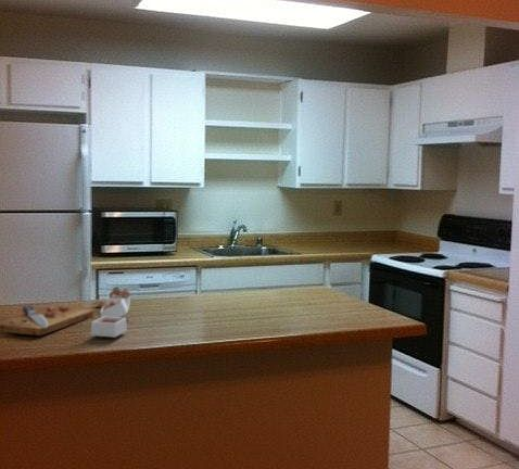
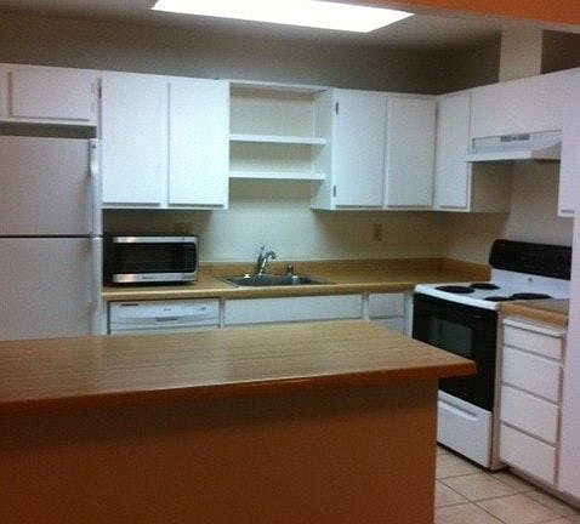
- cutting board [0,286,131,339]
